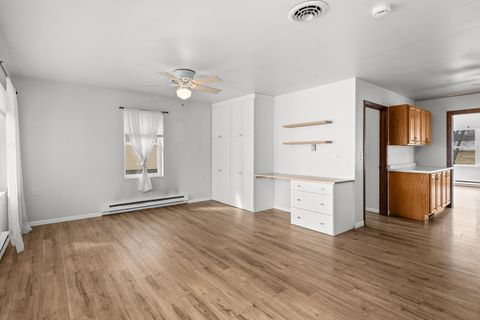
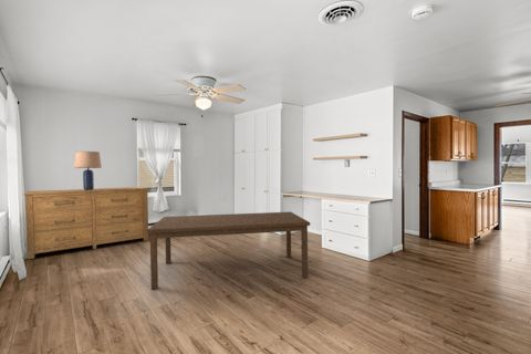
+ dresser [22,186,149,260]
+ dining table [147,211,311,290]
+ lamp [73,150,103,190]
